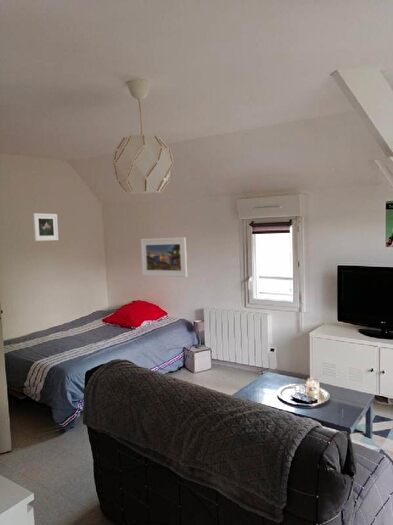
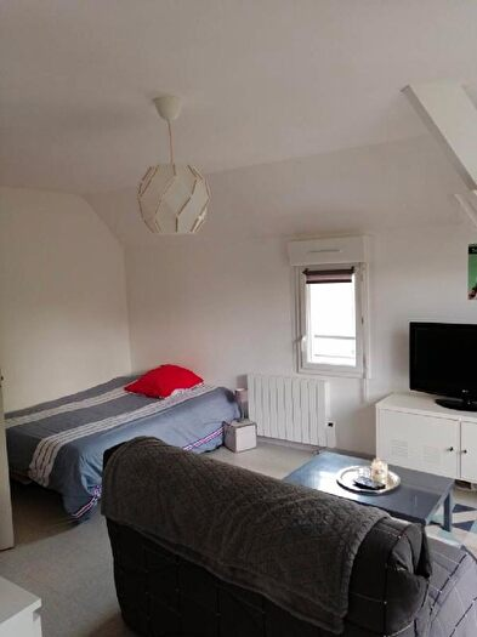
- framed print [140,237,188,278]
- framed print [32,212,59,242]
